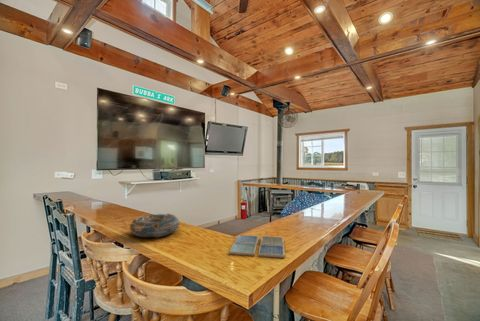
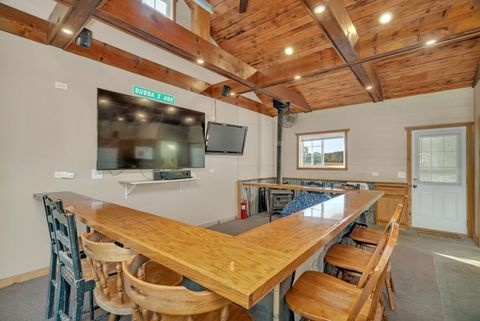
- decorative bowl [128,213,180,239]
- drink coaster [228,234,286,259]
